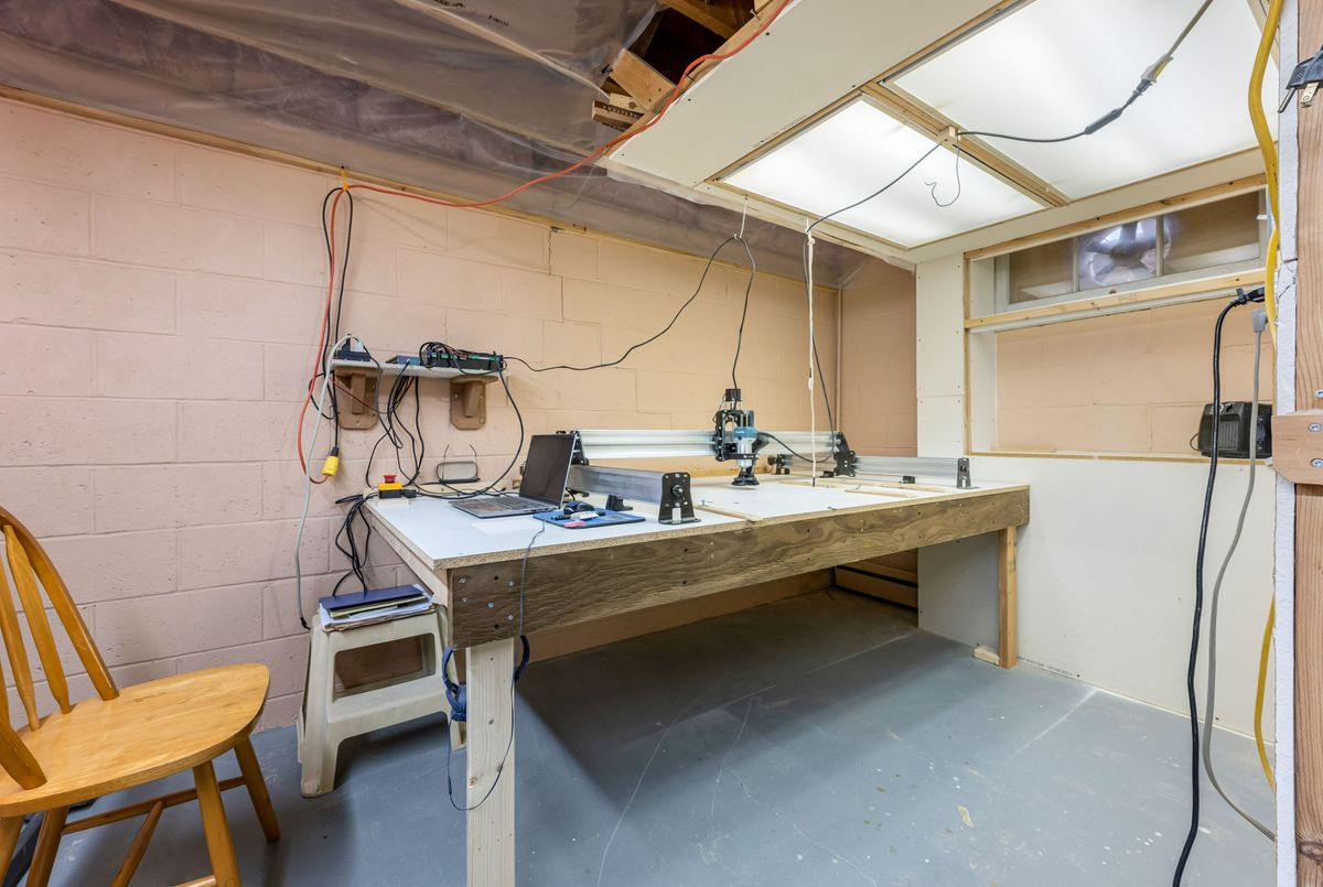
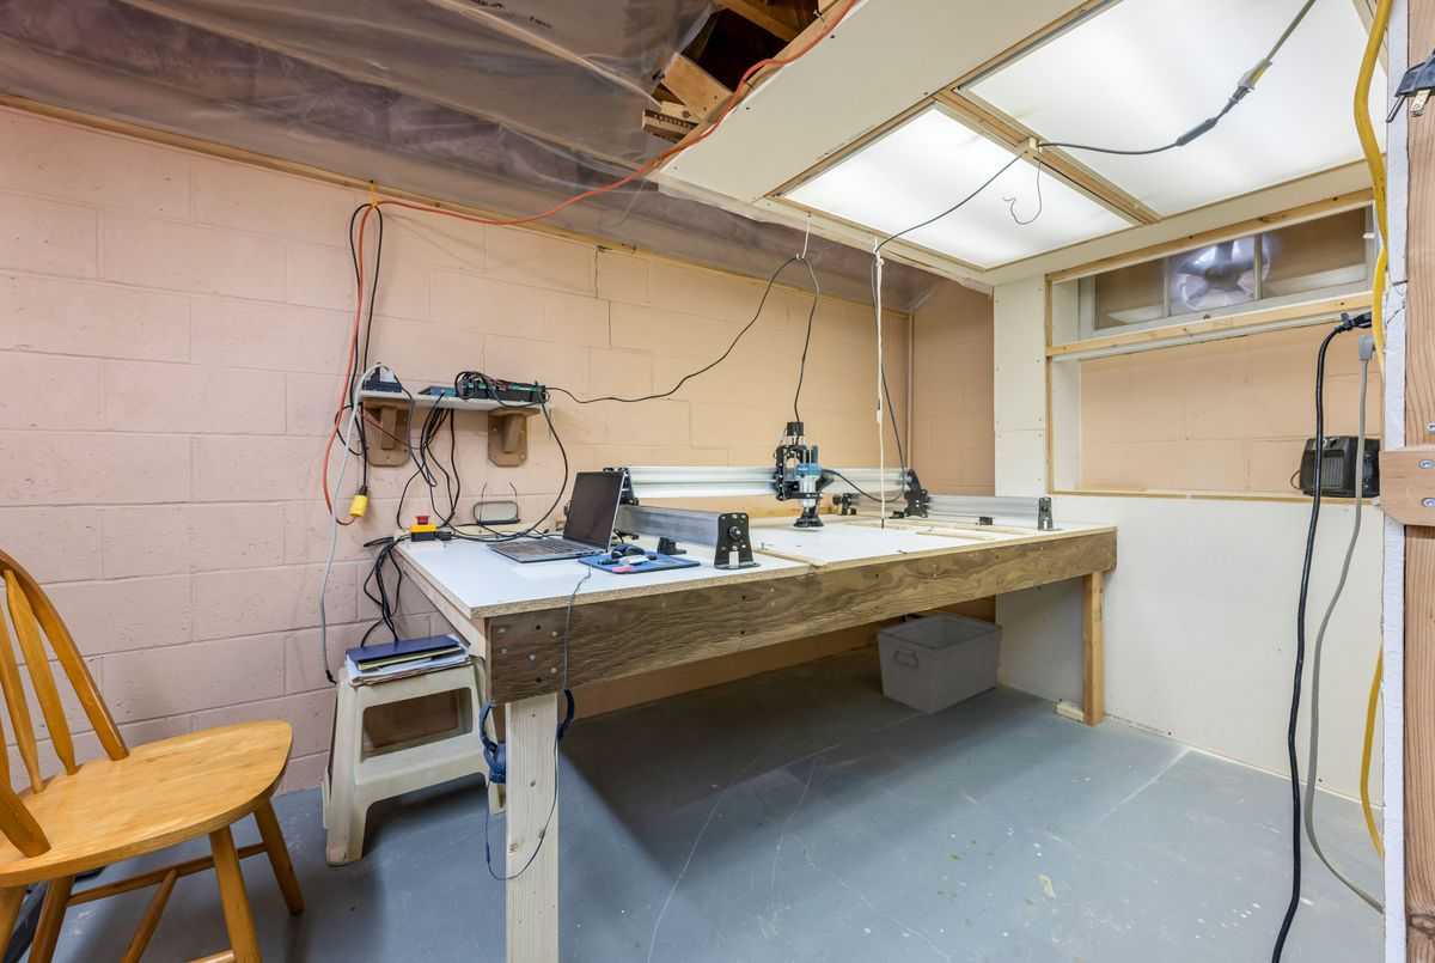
+ storage bin [875,611,1004,715]
